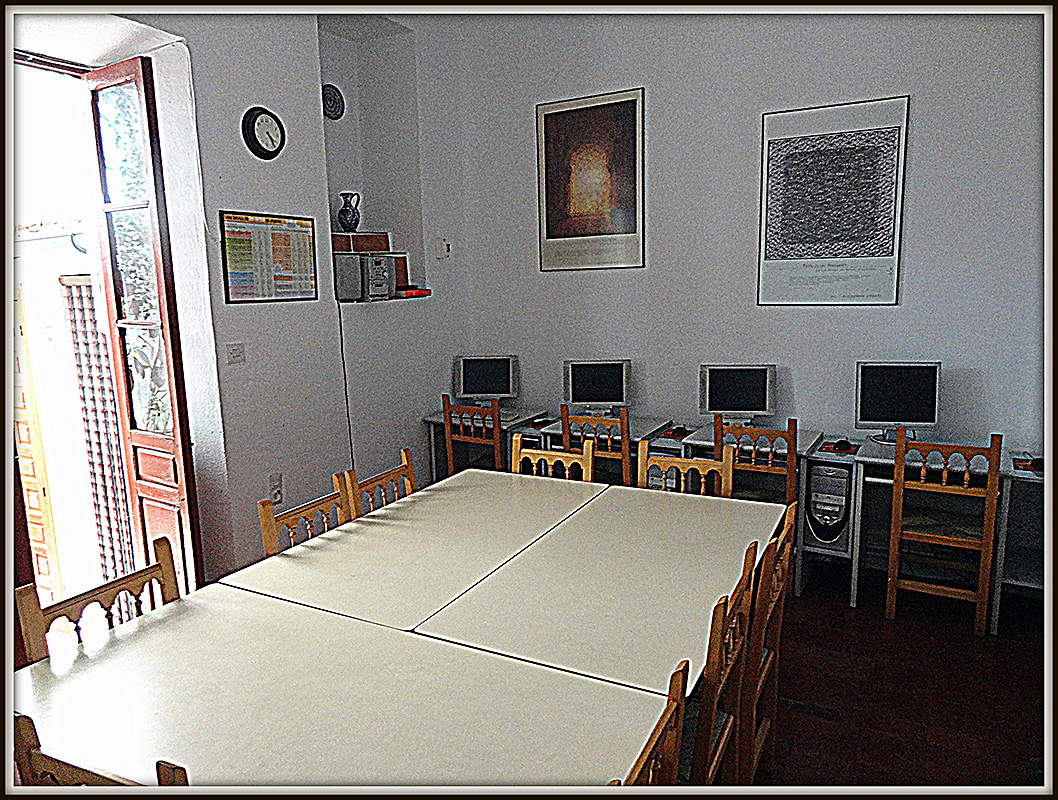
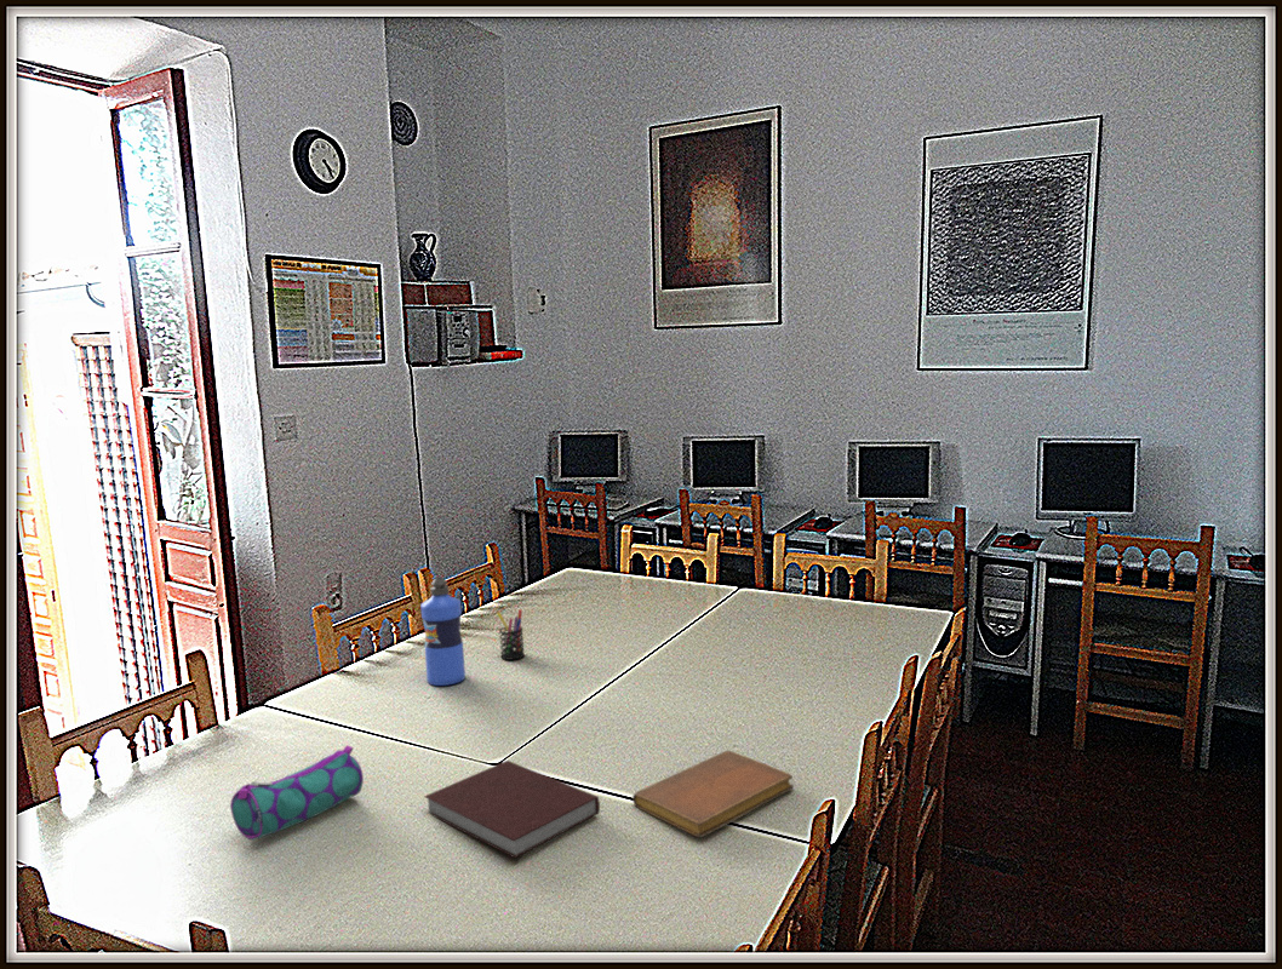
+ notebook [631,750,795,838]
+ pen holder [496,608,526,661]
+ pencil case [229,744,365,841]
+ notebook [423,759,601,859]
+ water bottle [419,577,467,687]
